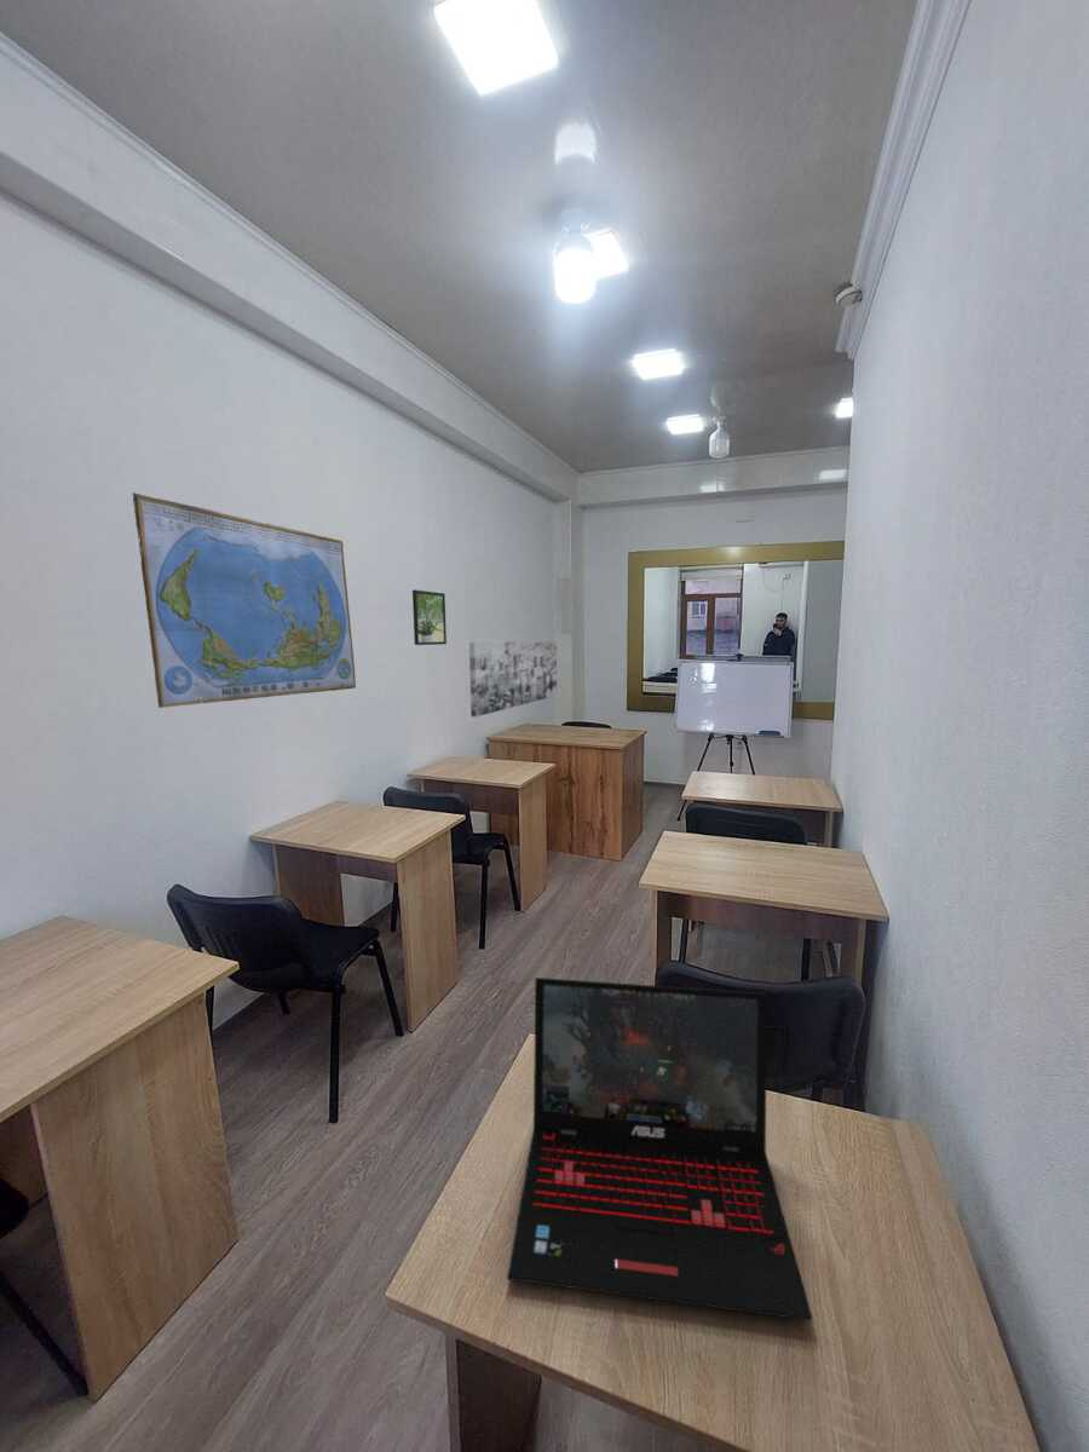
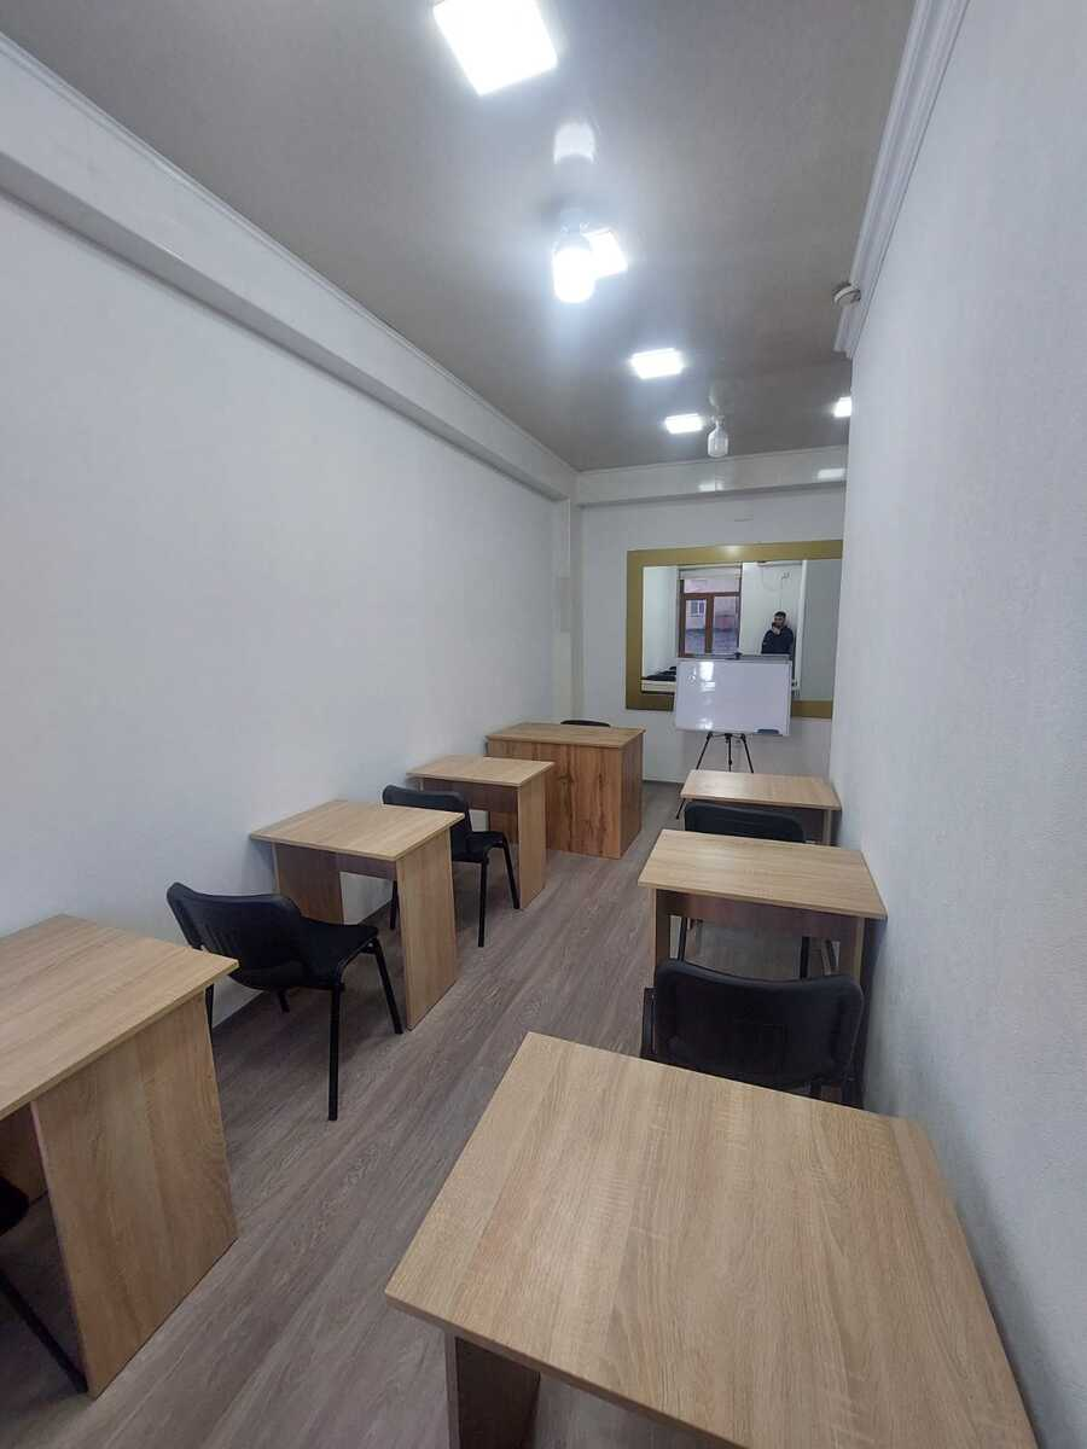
- wall art [468,639,558,718]
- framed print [411,589,448,646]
- laptop [506,976,813,1323]
- world map [131,491,357,709]
